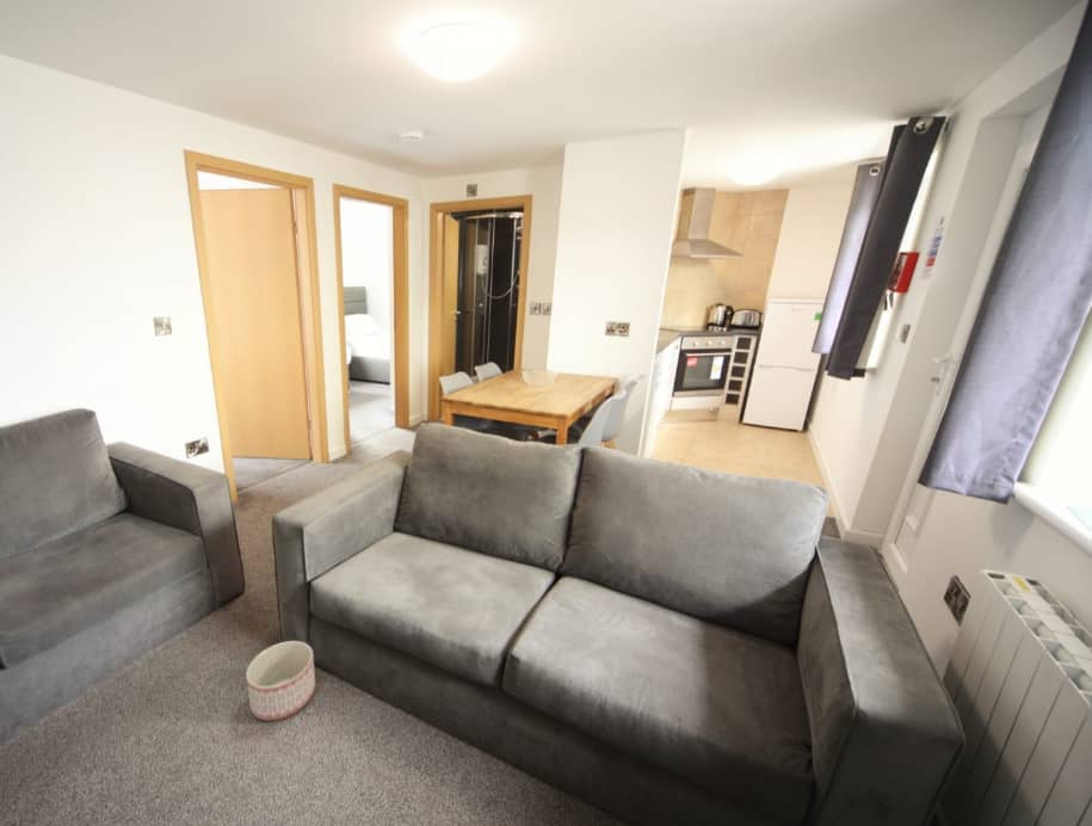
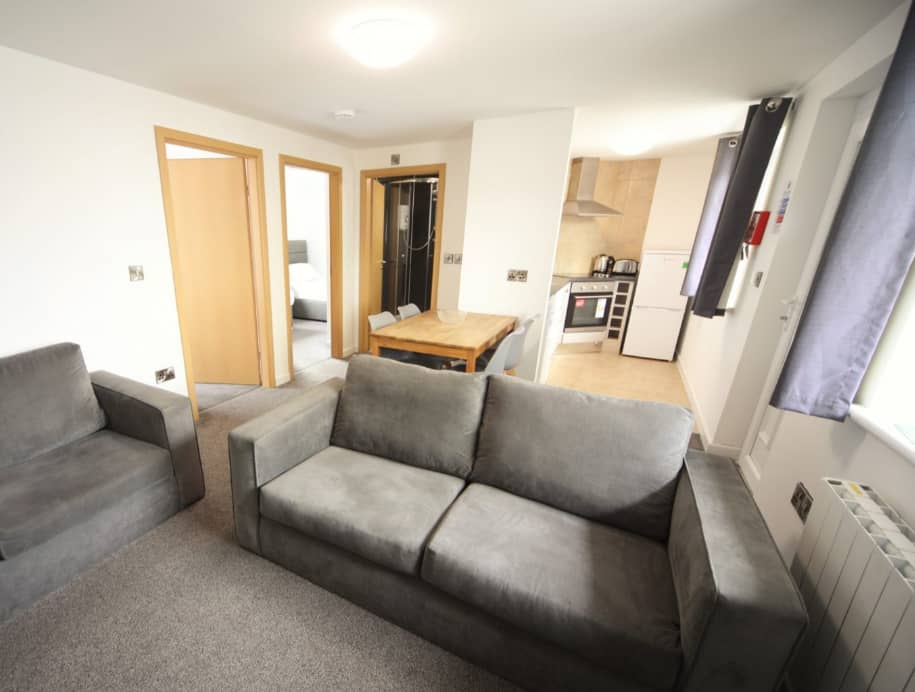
- planter [245,640,316,722]
